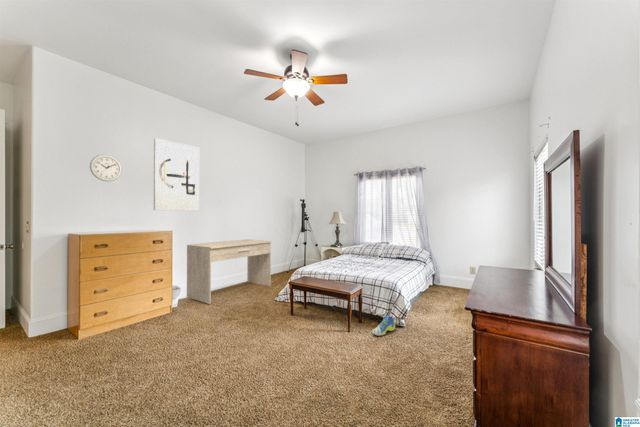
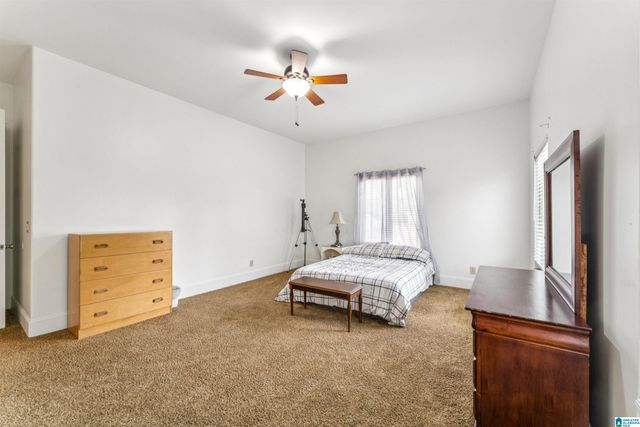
- wall clock [89,154,123,182]
- sneaker [371,314,396,336]
- desk [186,238,273,305]
- wall art [153,137,200,212]
